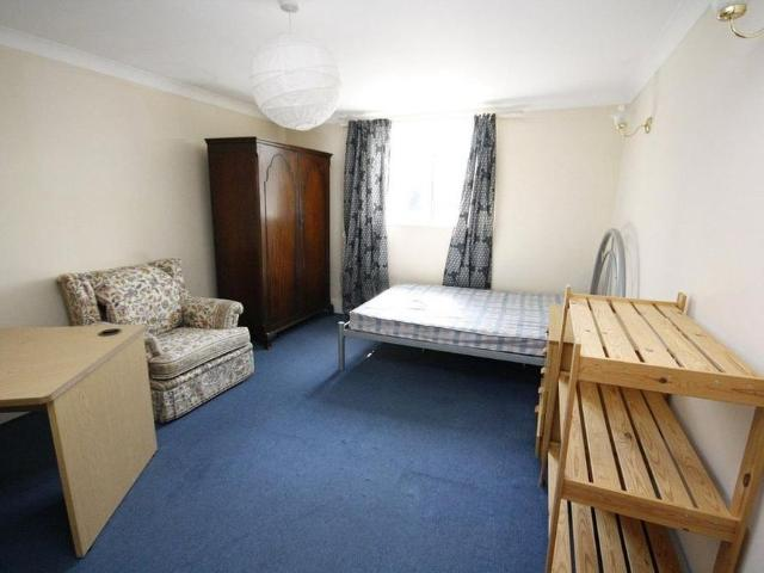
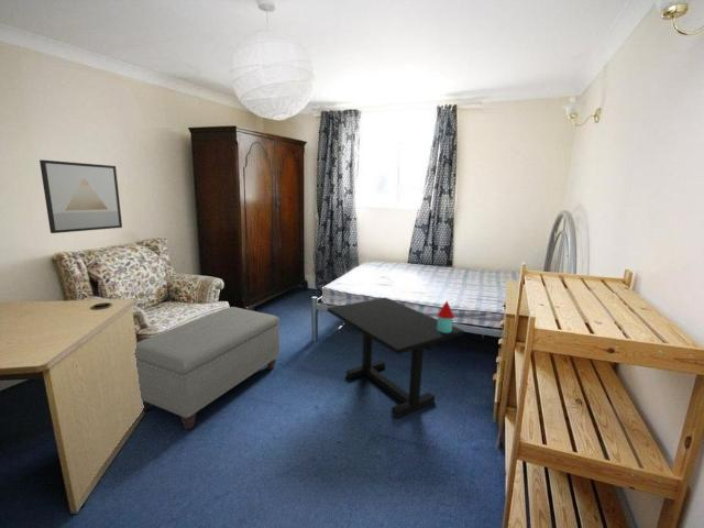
+ side table [327,296,465,419]
+ wall art [38,158,123,234]
+ ottoman [133,306,280,430]
